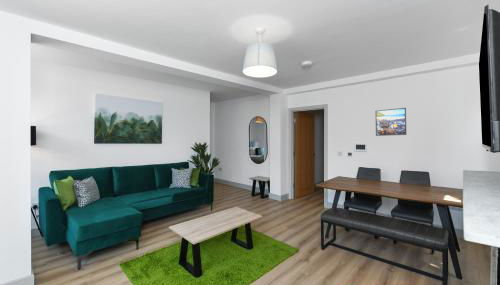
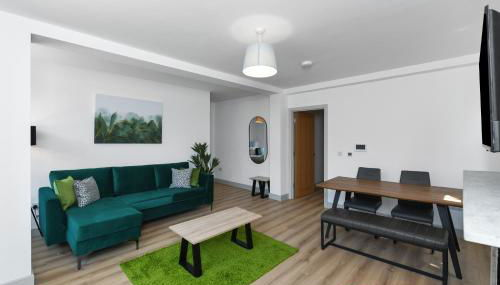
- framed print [375,107,407,137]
